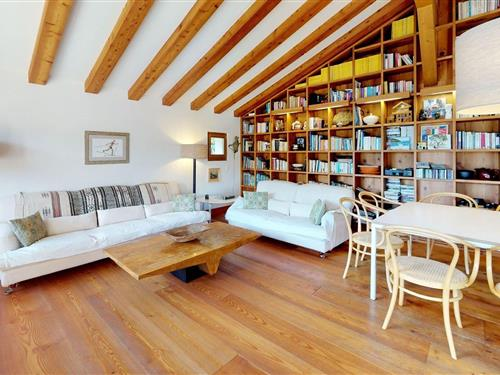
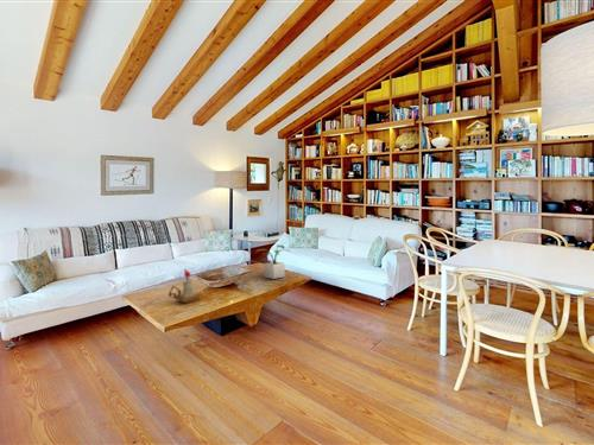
+ potted plant [255,244,291,280]
+ candle holder [168,267,203,304]
